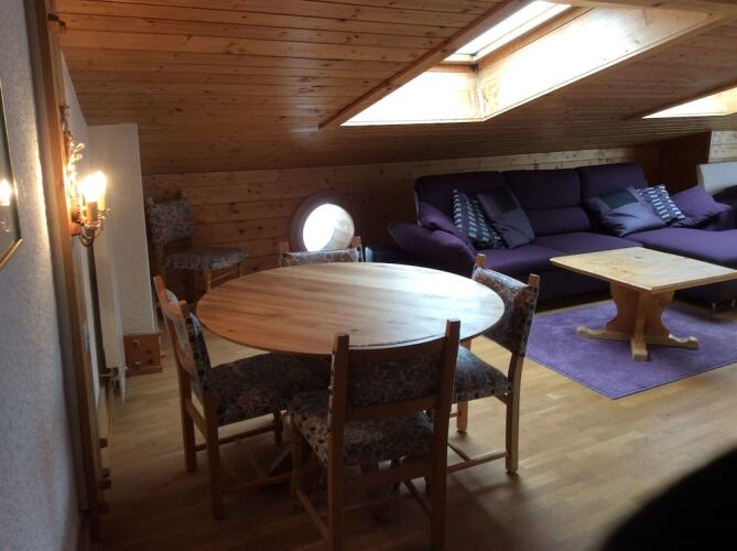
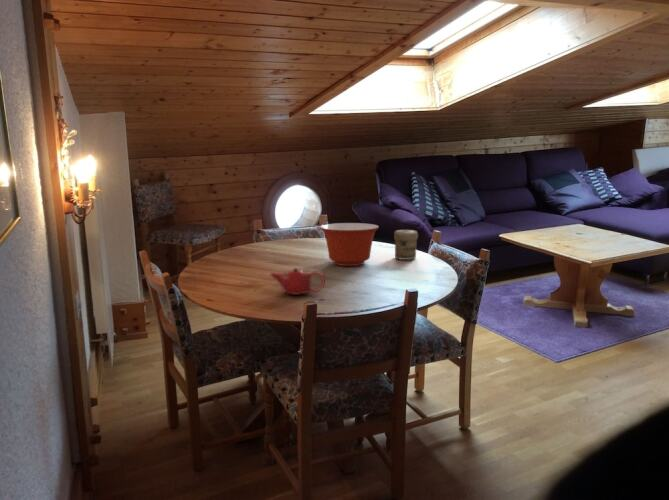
+ mixing bowl [319,222,380,267]
+ jar [393,229,419,261]
+ teapot [268,267,326,296]
